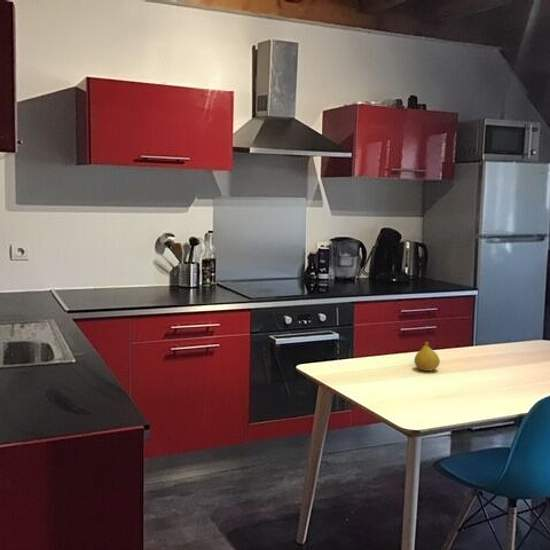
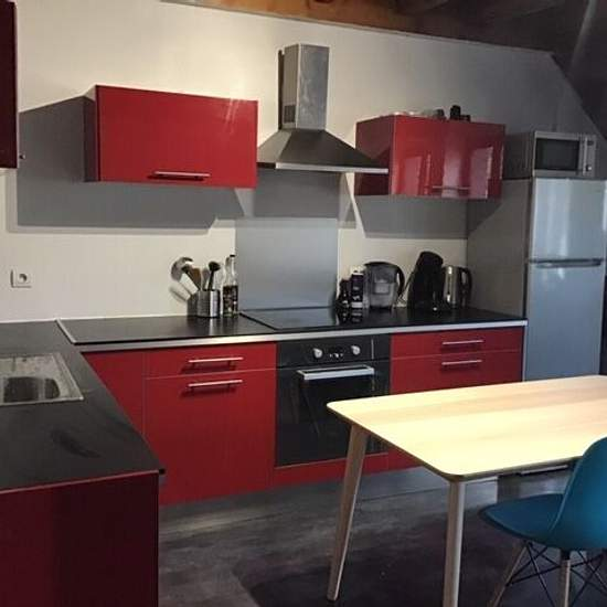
- fruit [413,341,441,372]
